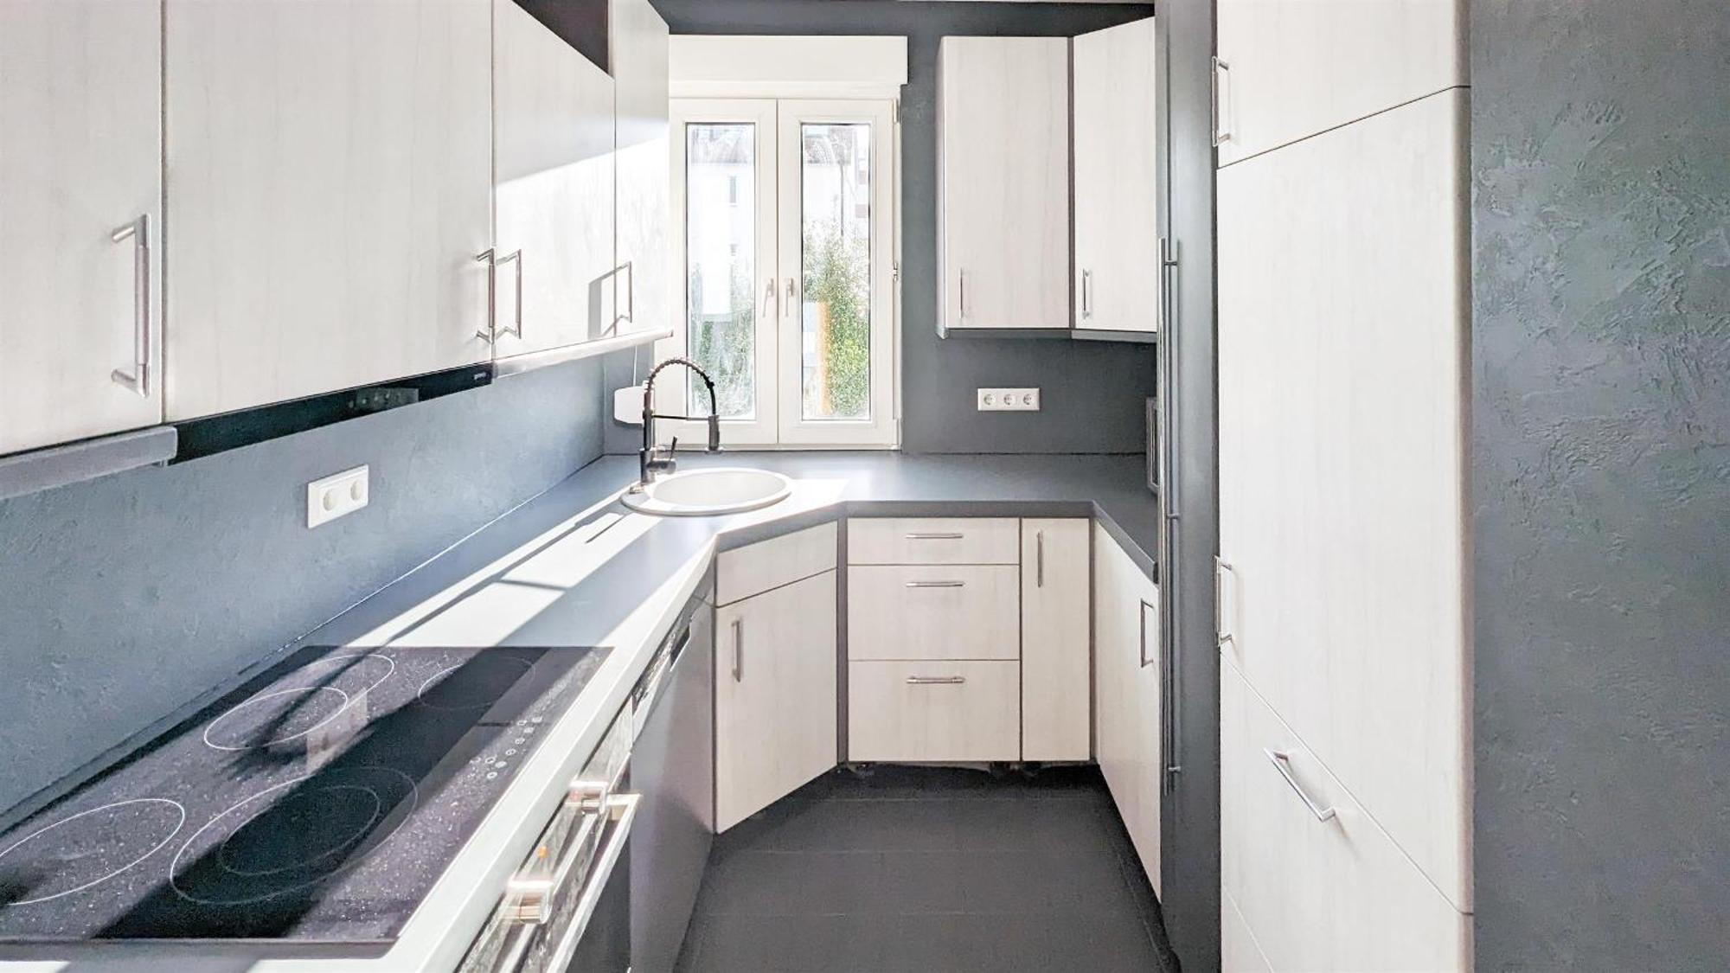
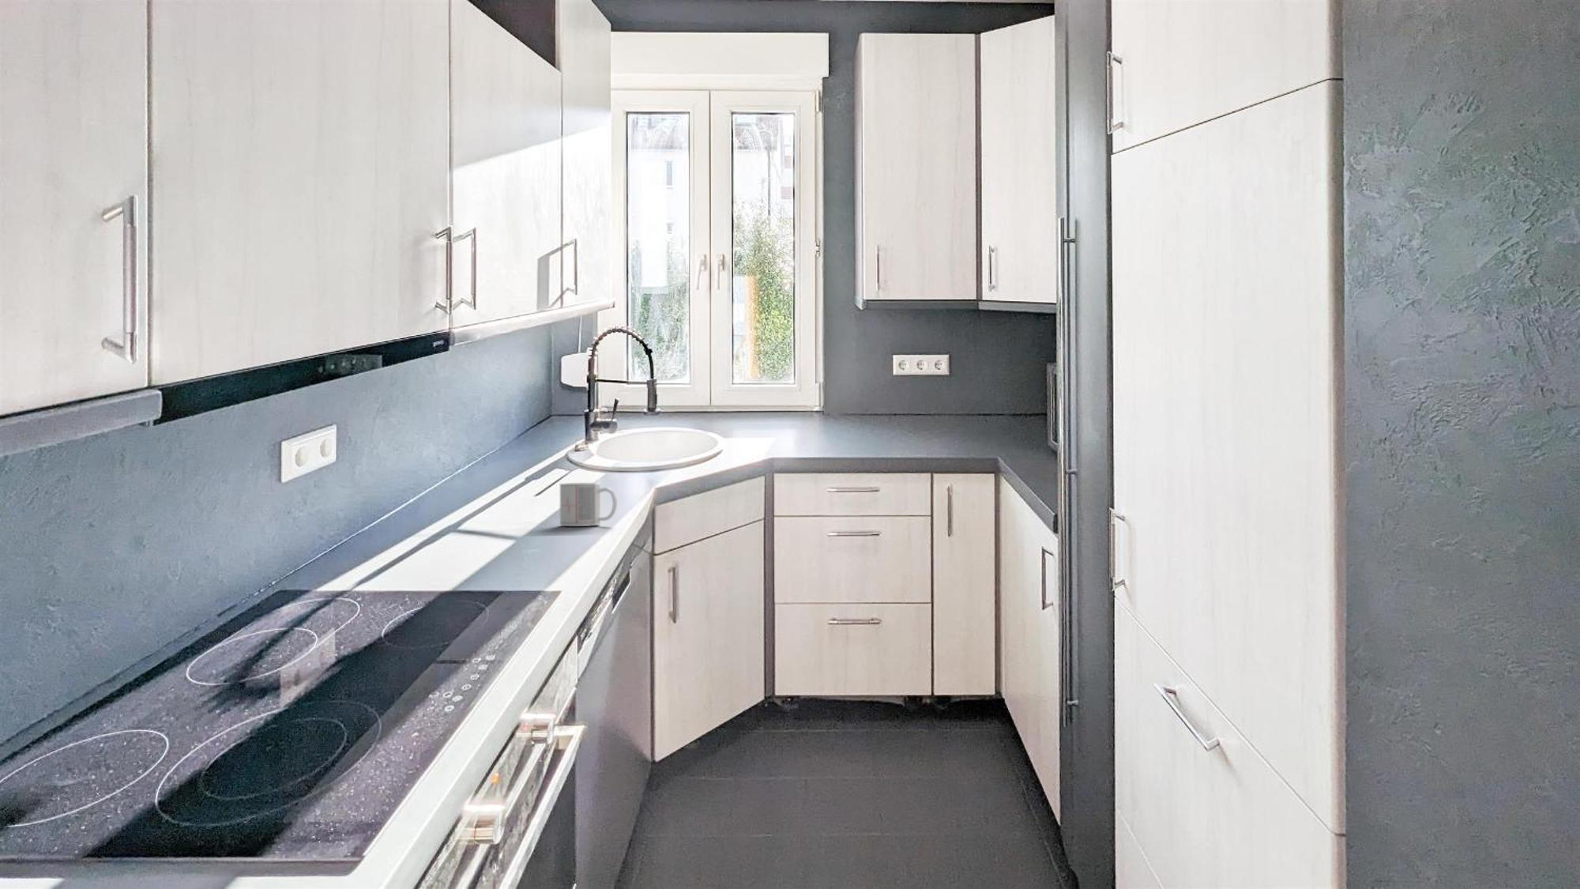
+ mug [559,482,617,528]
